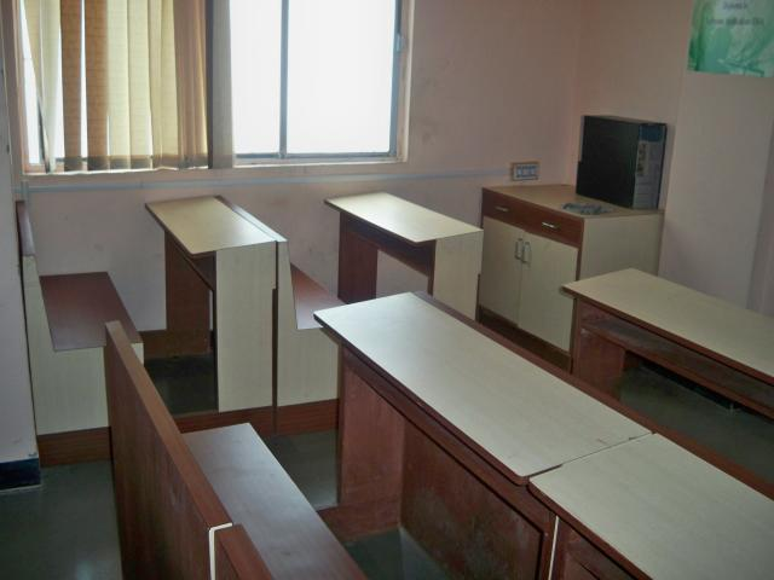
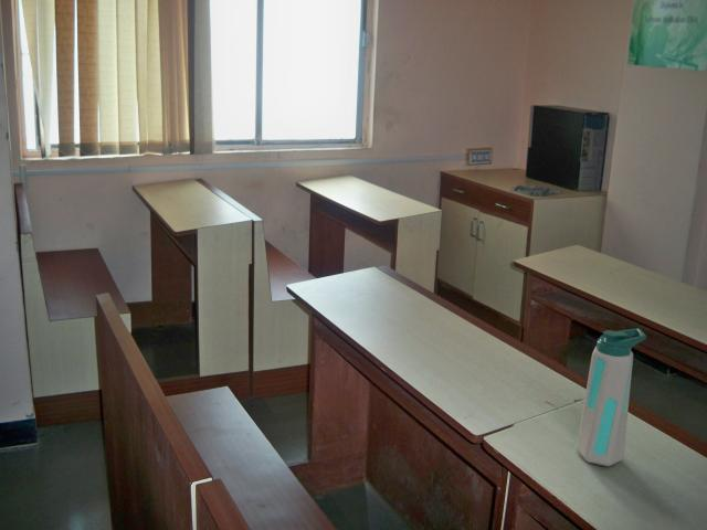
+ water bottle [576,327,647,467]
